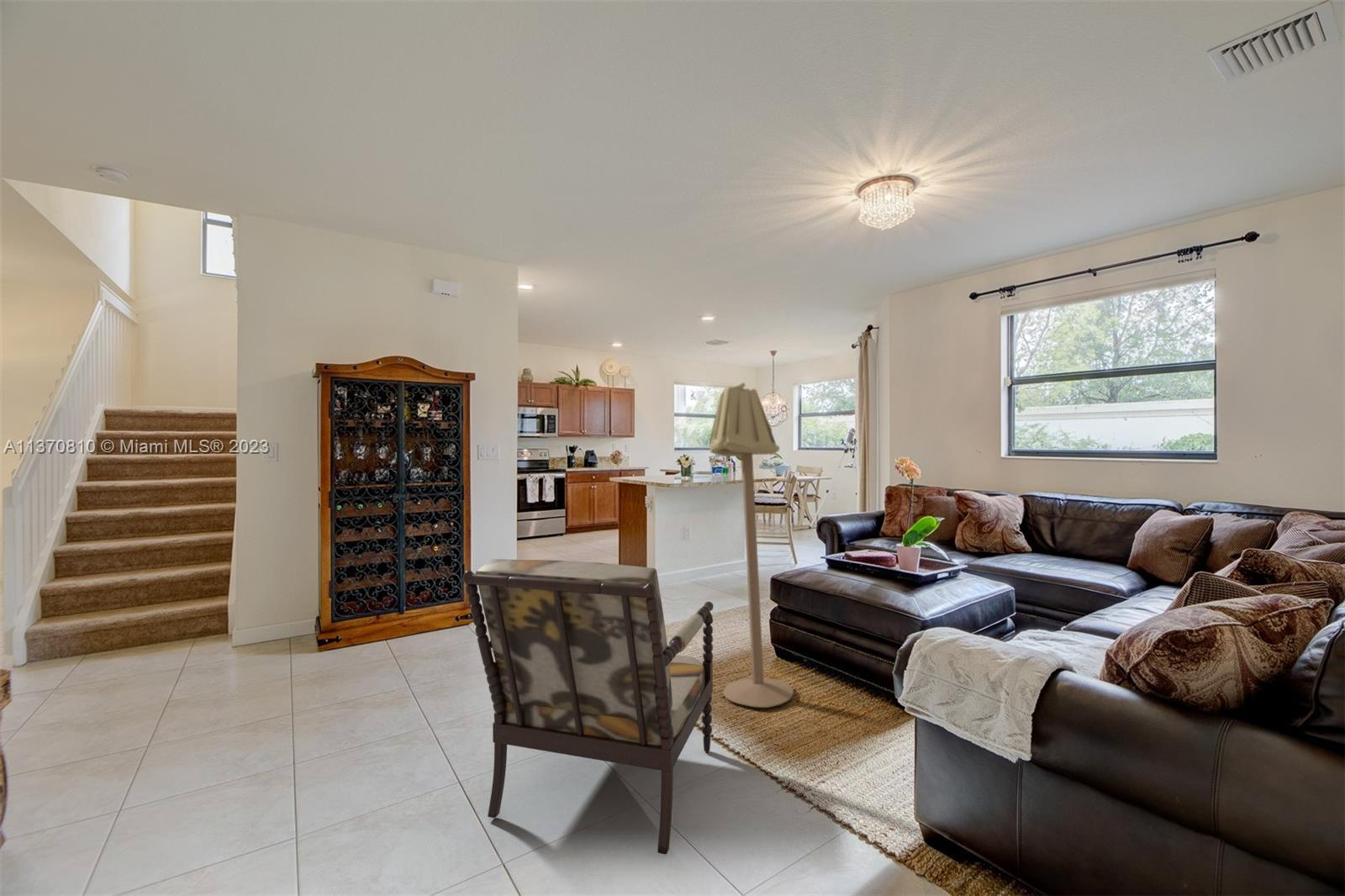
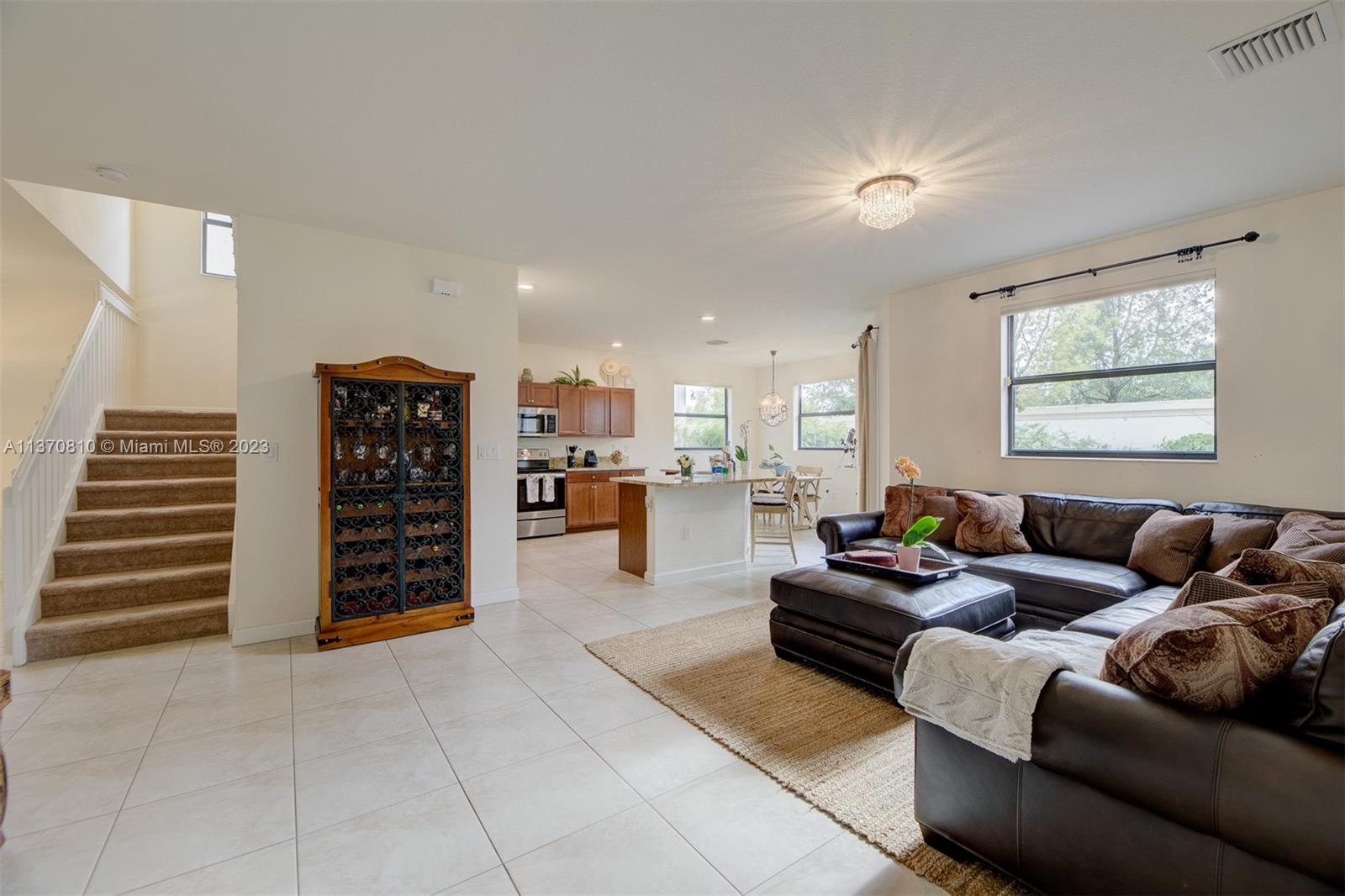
- armchair [462,558,714,855]
- floor lamp [709,382,794,709]
